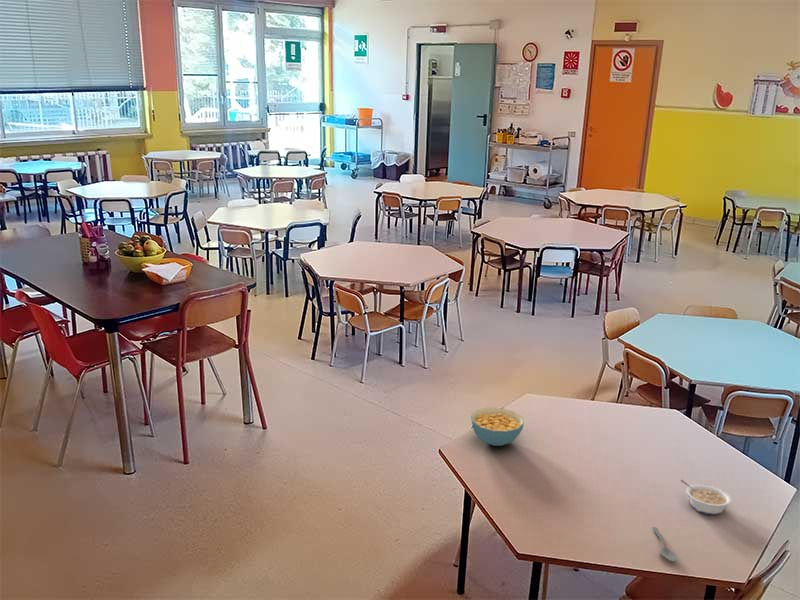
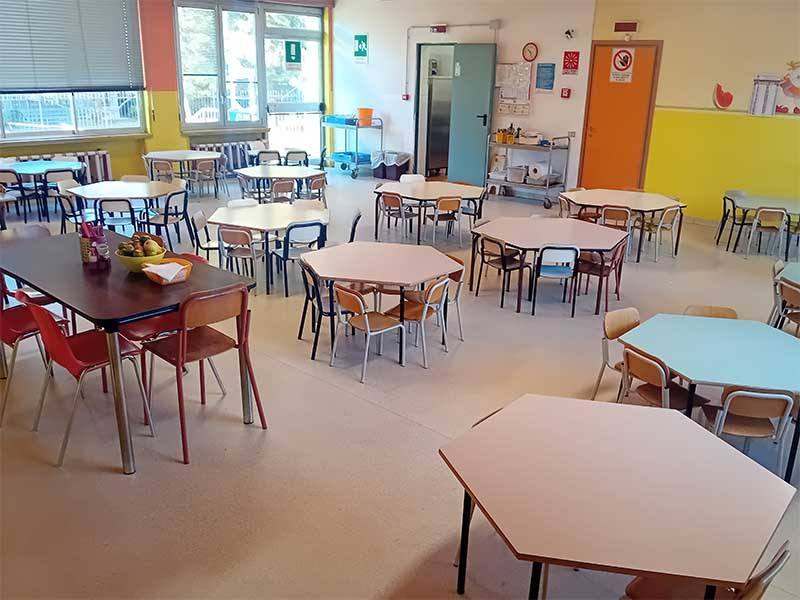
- legume [680,479,733,516]
- cereal bowl [470,407,525,447]
- spoon [651,526,677,562]
